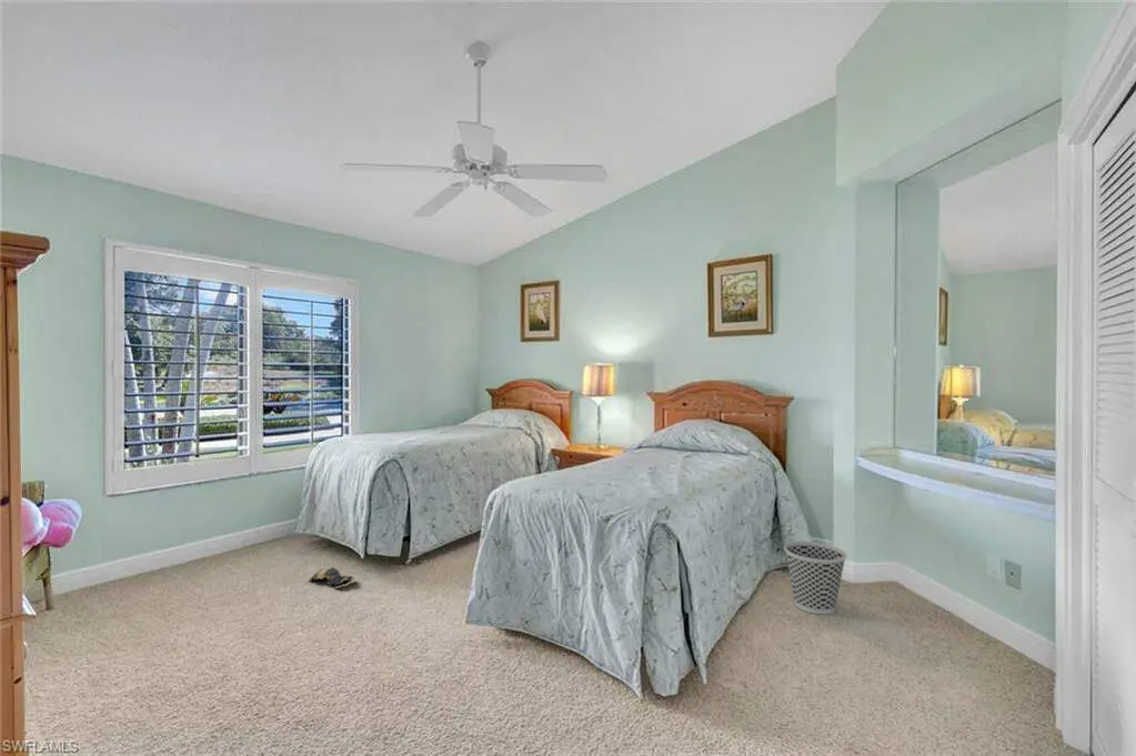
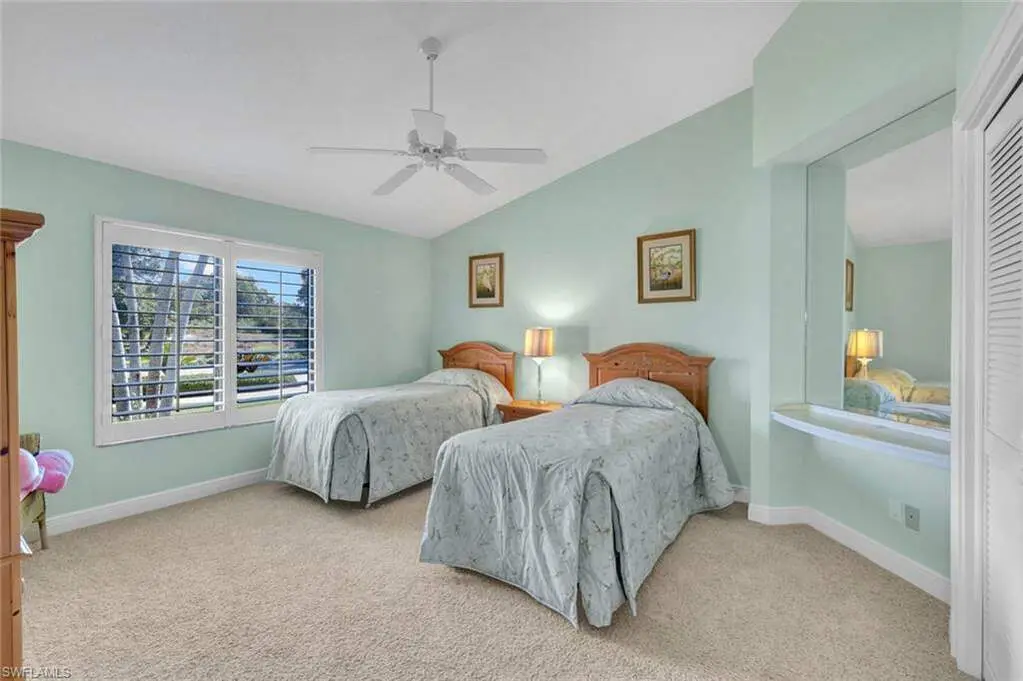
- wastebasket [783,541,847,615]
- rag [308,566,359,589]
